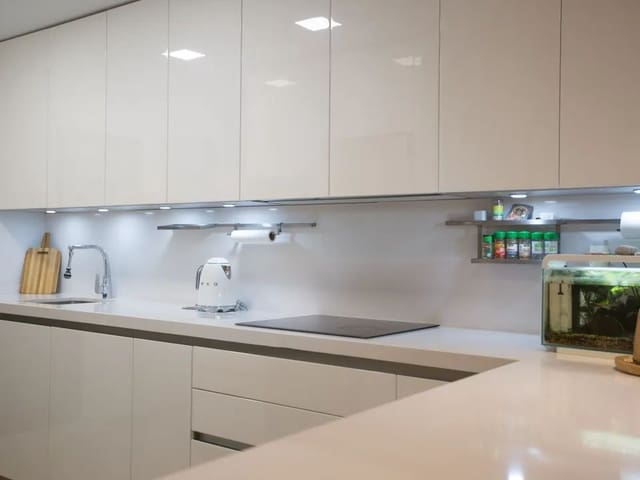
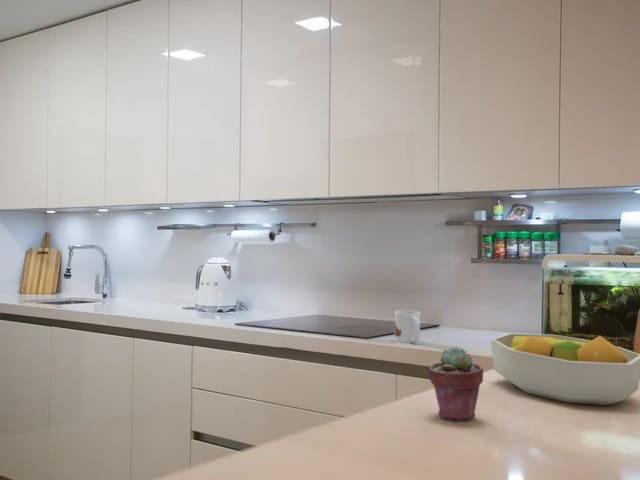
+ fruit bowl [490,332,640,406]
+ potted succulent [428,345,484,422]
+ mug [393,309,421,344]
